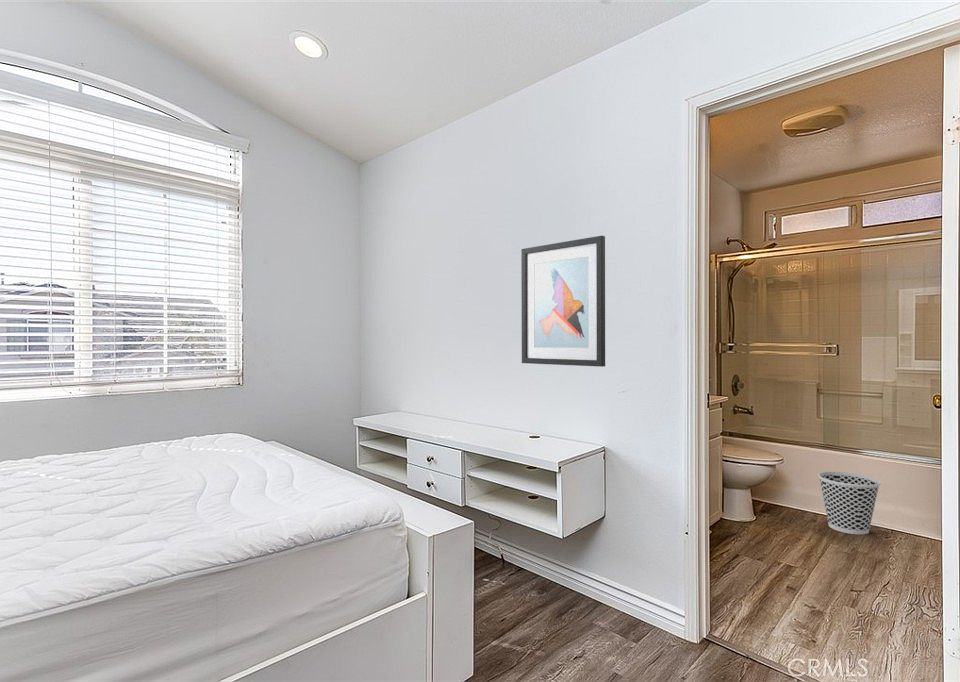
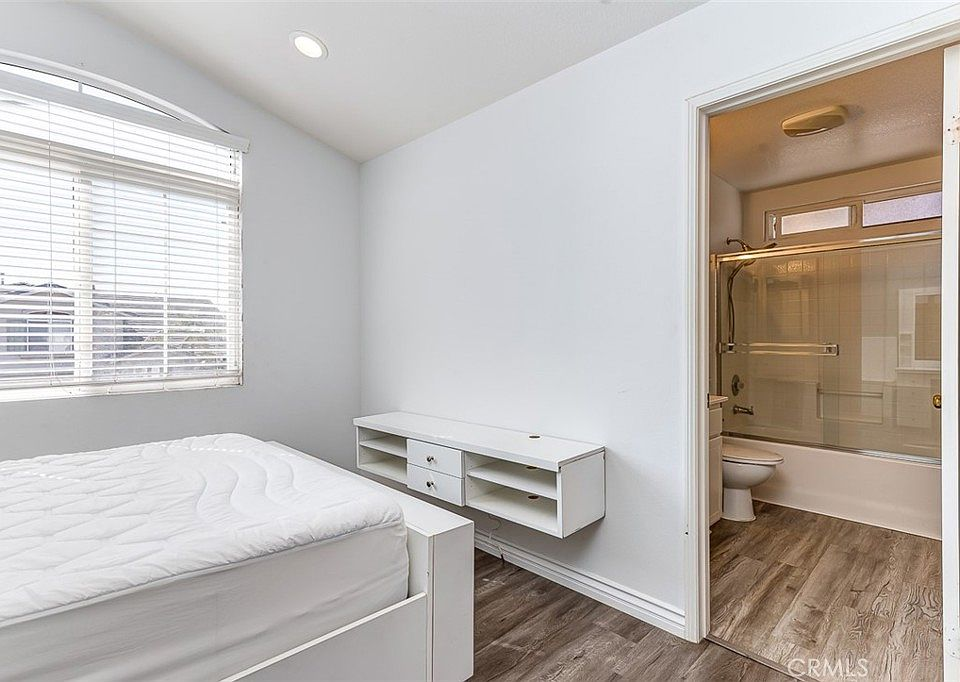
- wall art [520,235,606,368]
- wastebasket [817,471,882,535]
